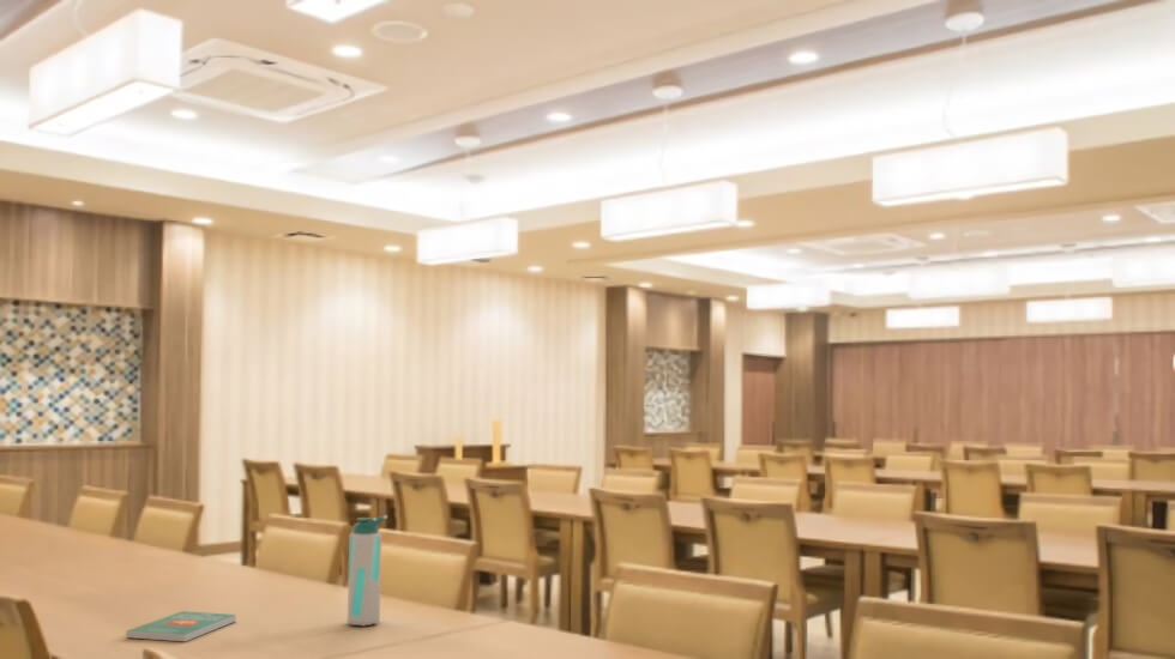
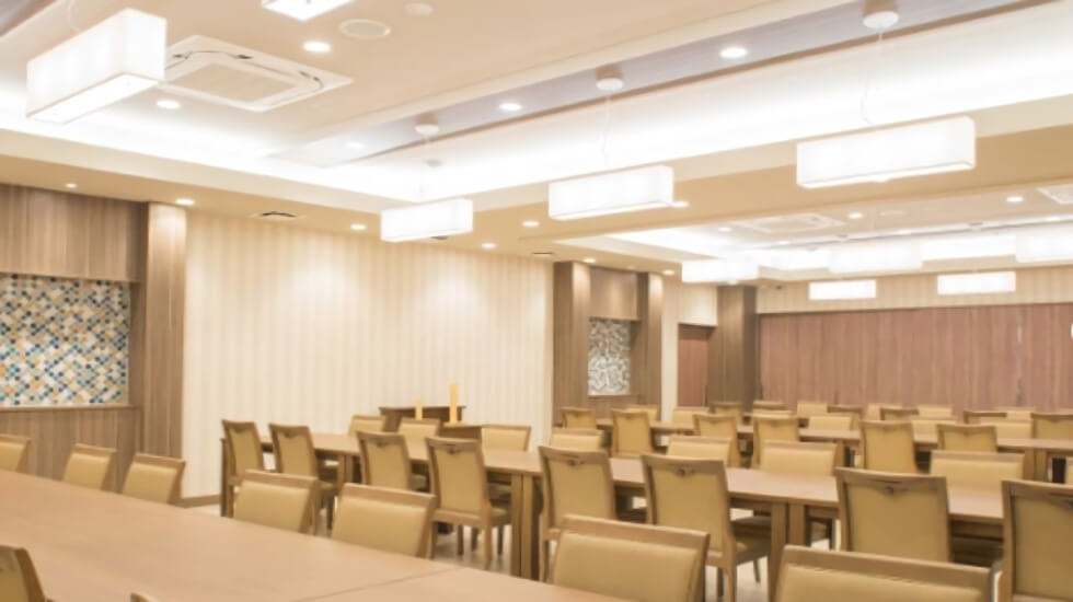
- water bottle [347,514,388,627]
- book [125,610,237,643]
